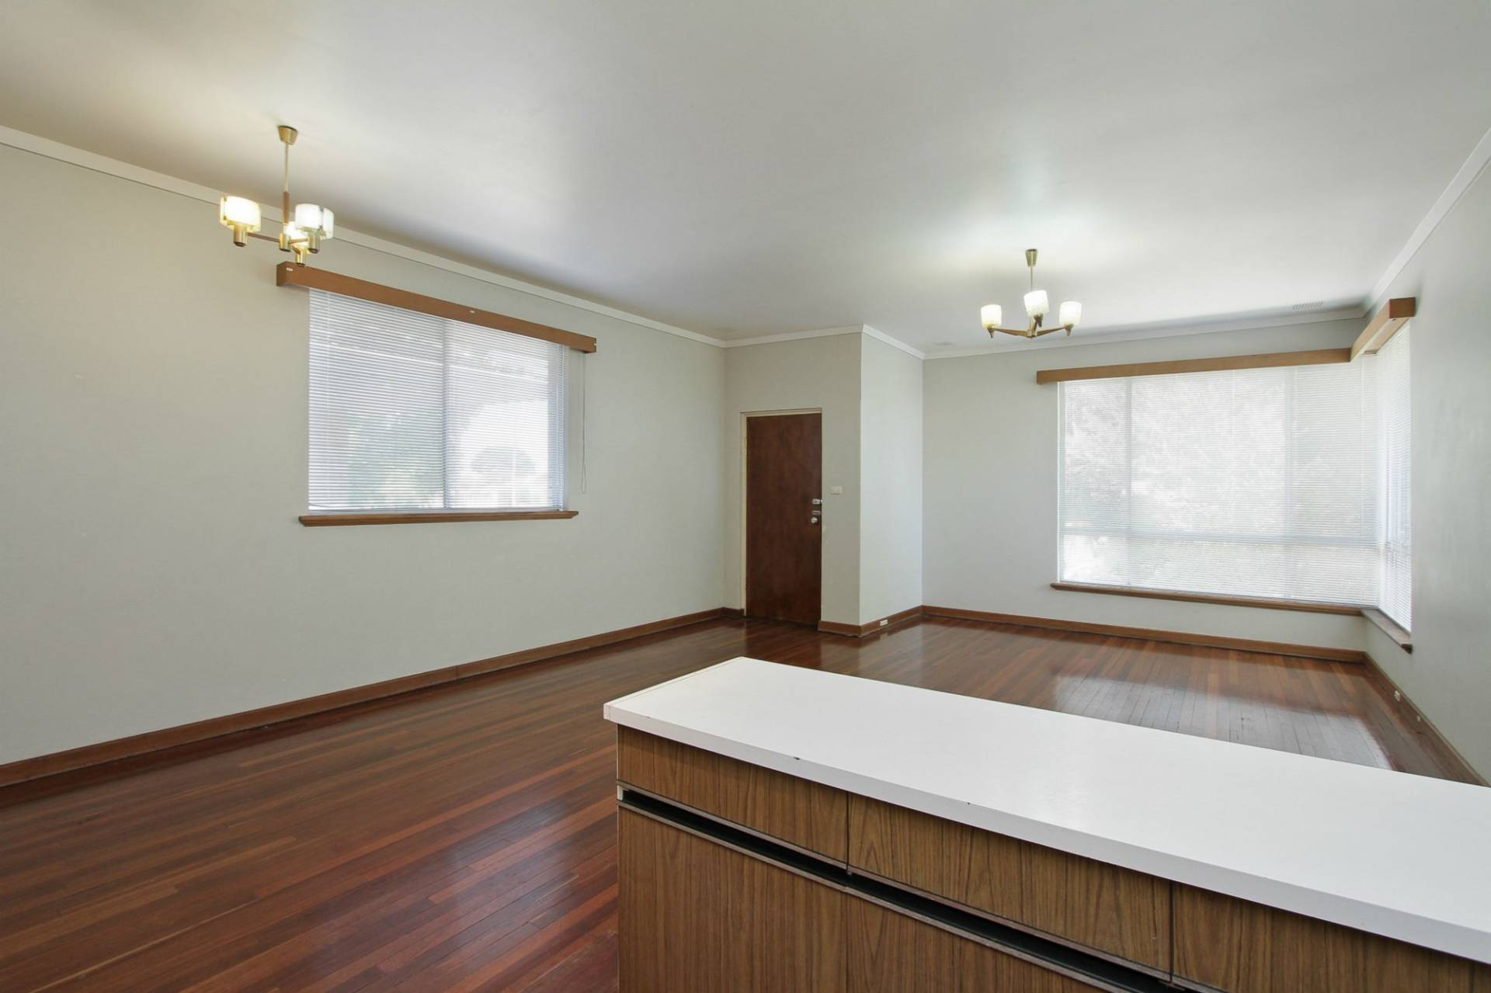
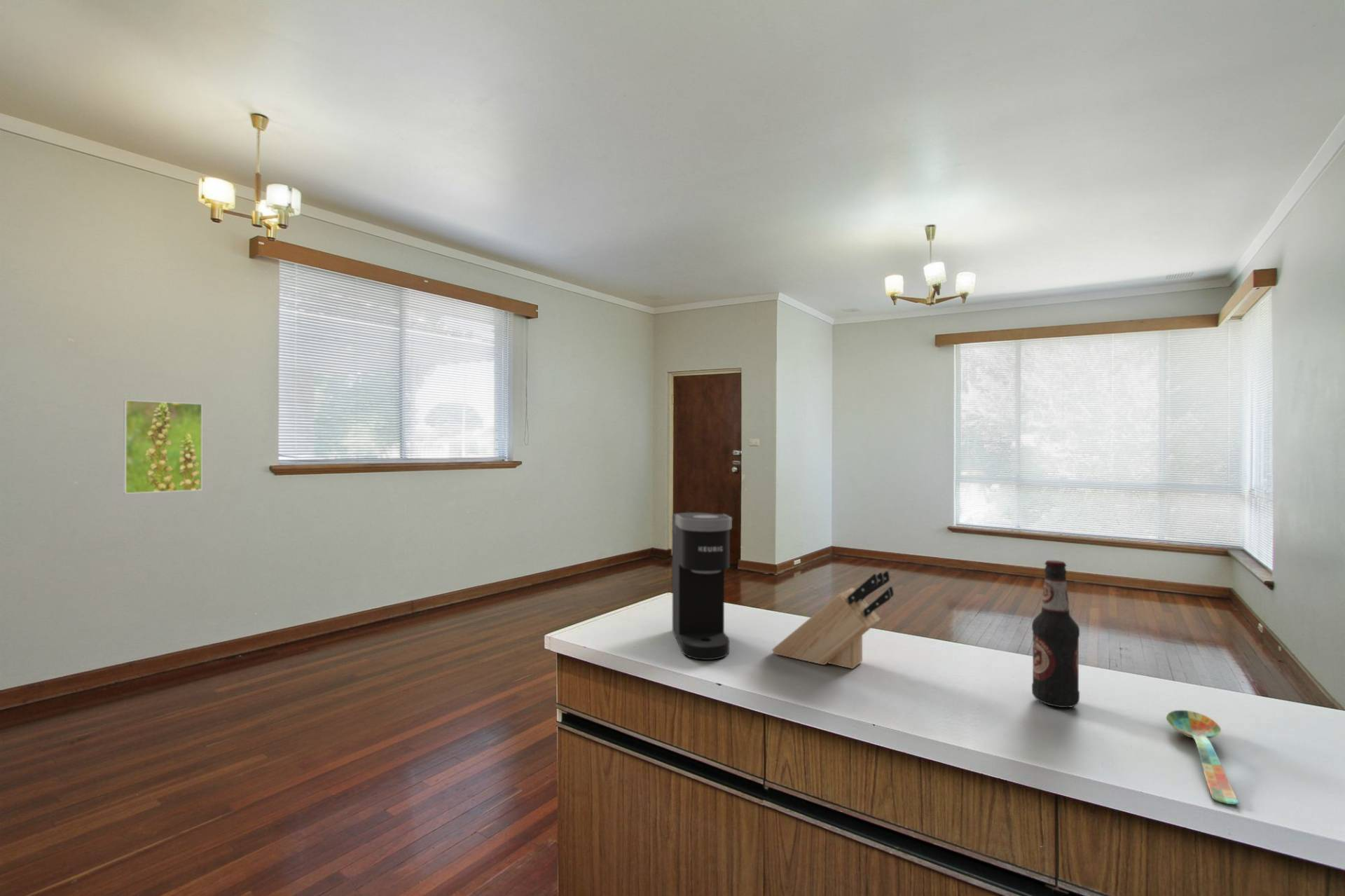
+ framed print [123,399,203,495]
+ knife block [771,570,895,670]
+ spoon [1166,710,1240,805]
+ coffee maker [672,512,733,661]
+ bottle [1031,560,1080,708]
